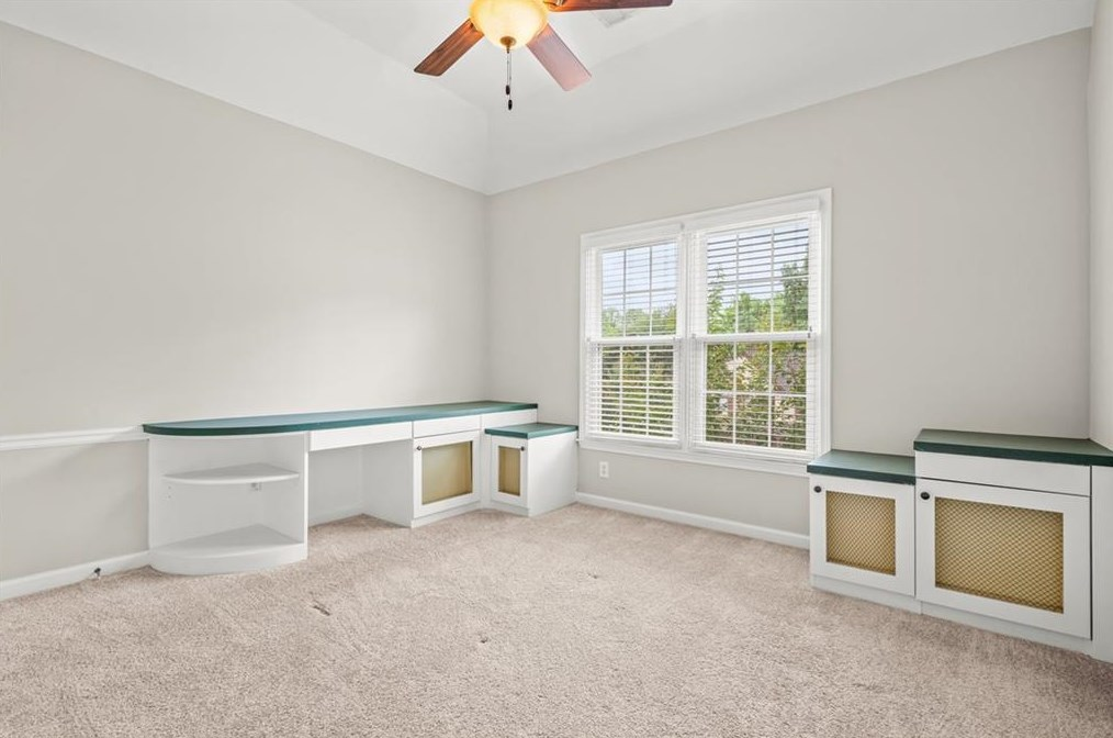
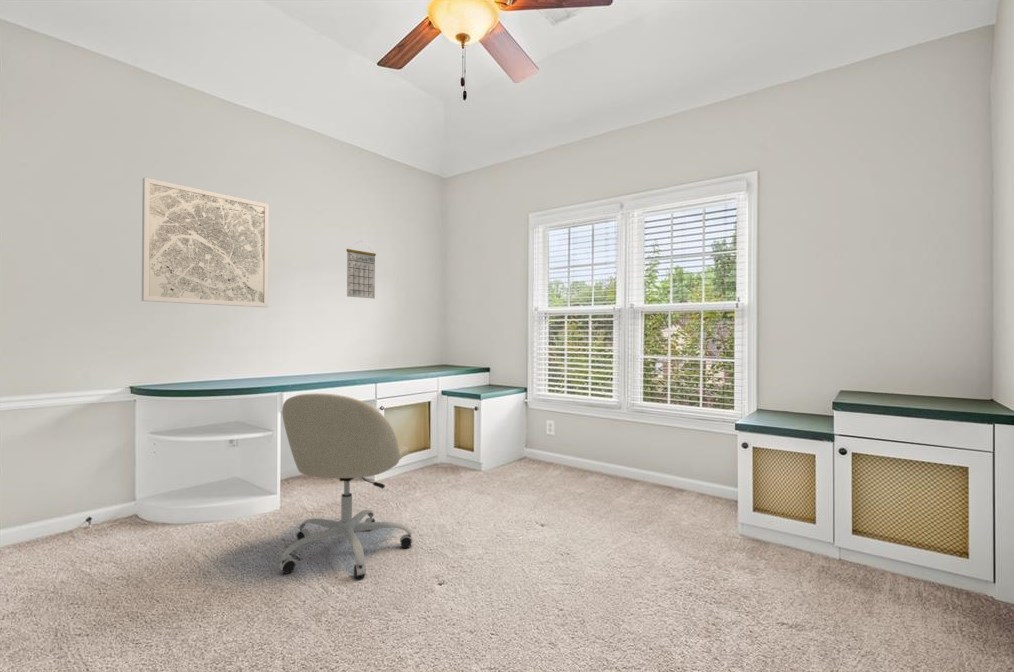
+ office chair [278,392,414,579]
+ wall art [141,176,270,308]
+ calendar [345,239,377,300]
